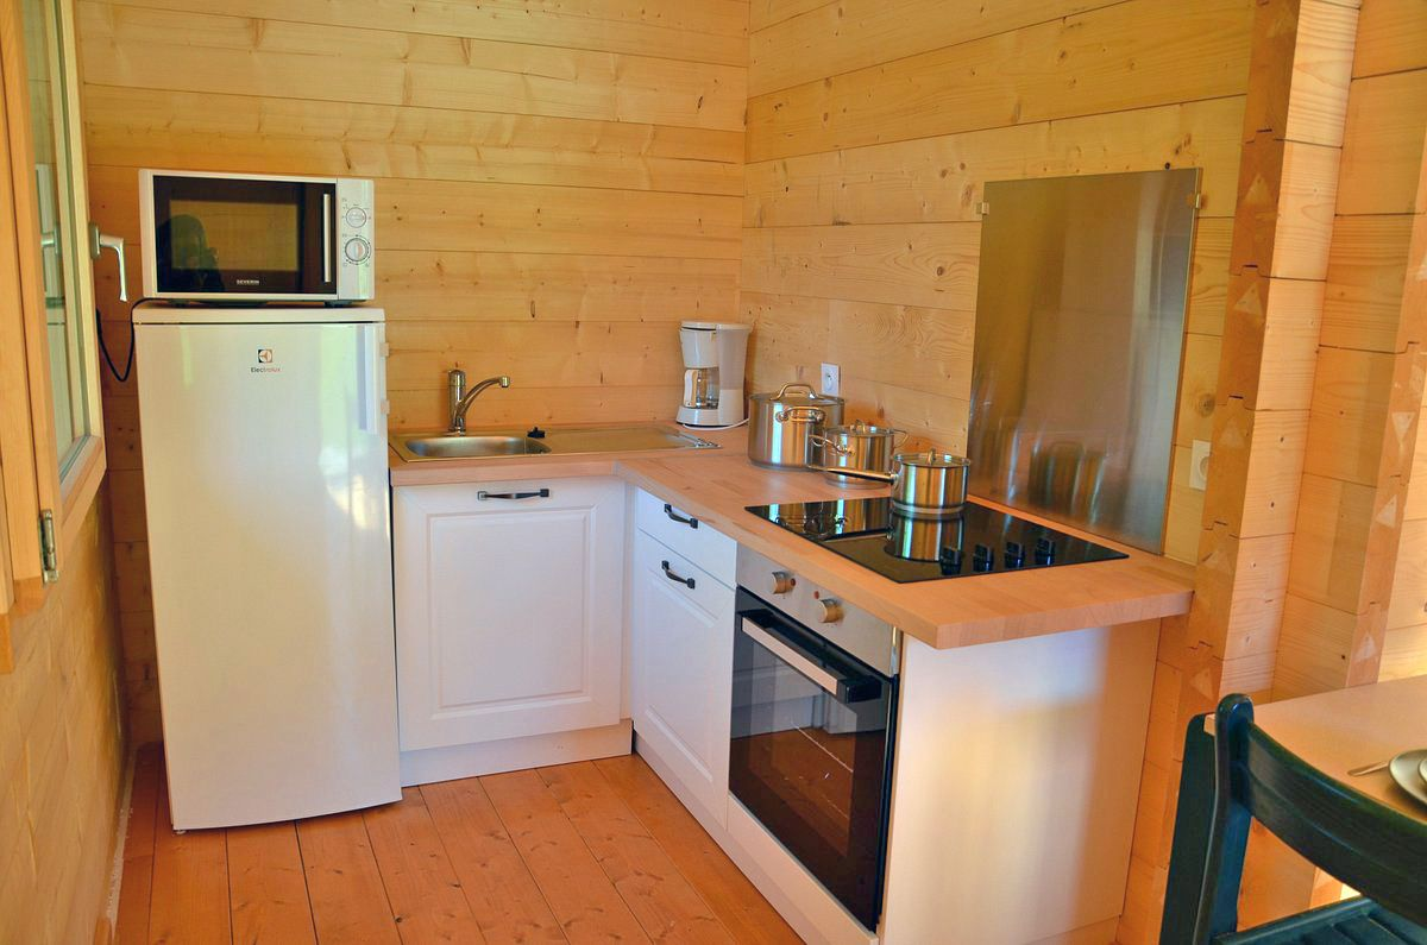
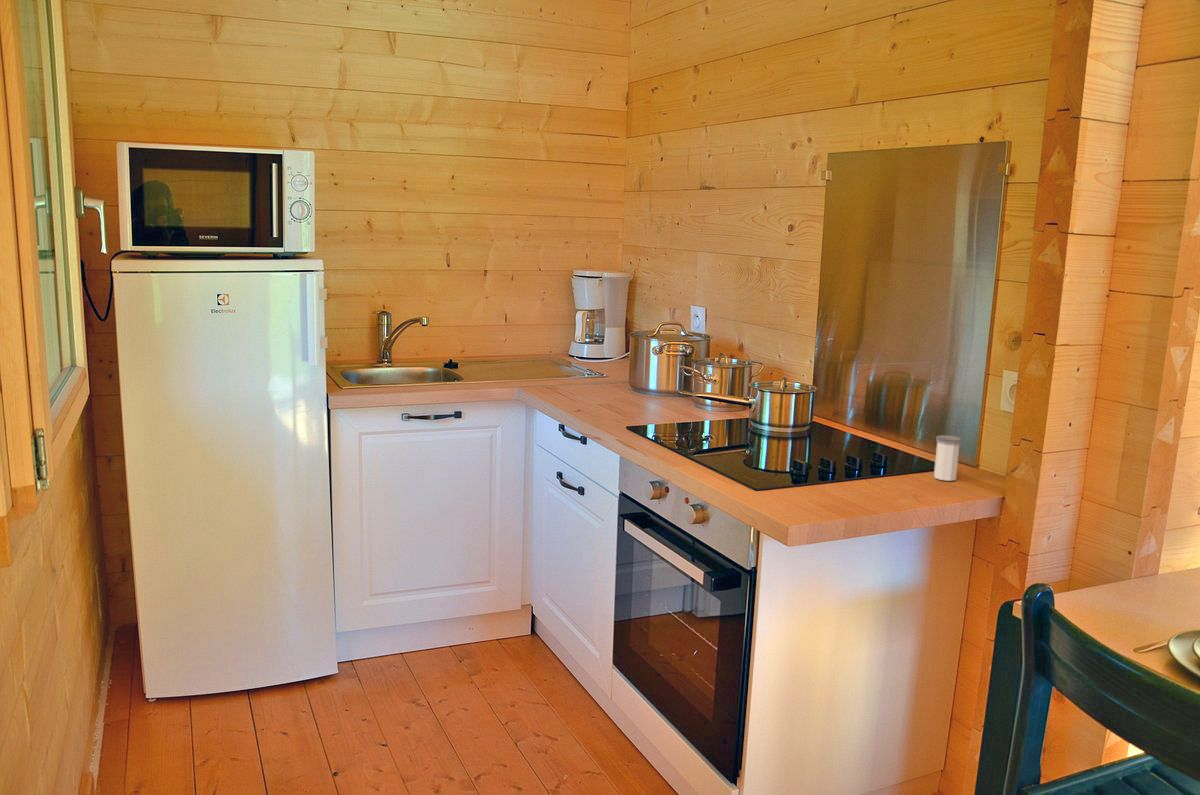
+ salt shaker [933,434,962,482]
